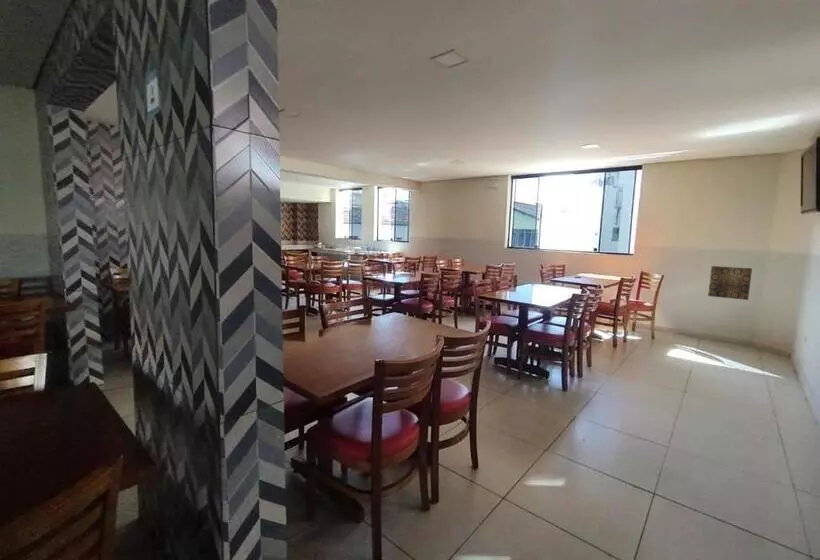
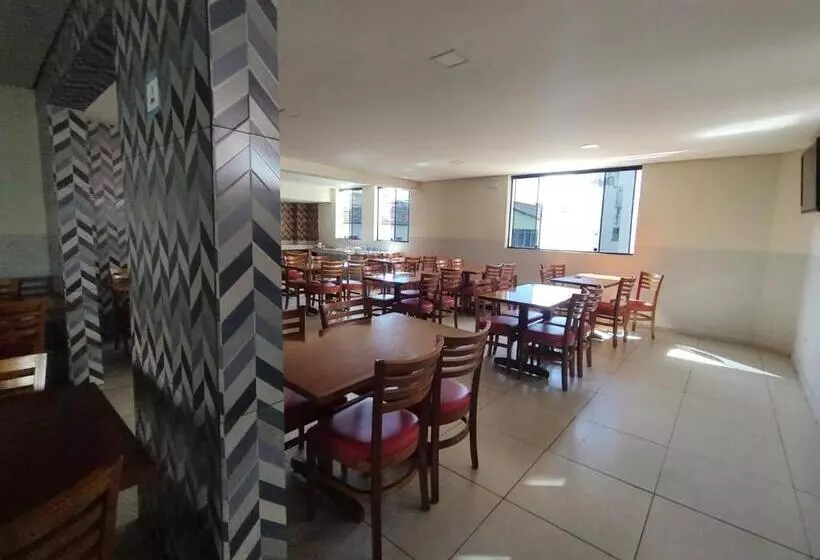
- wall art [707,265,753,301]
